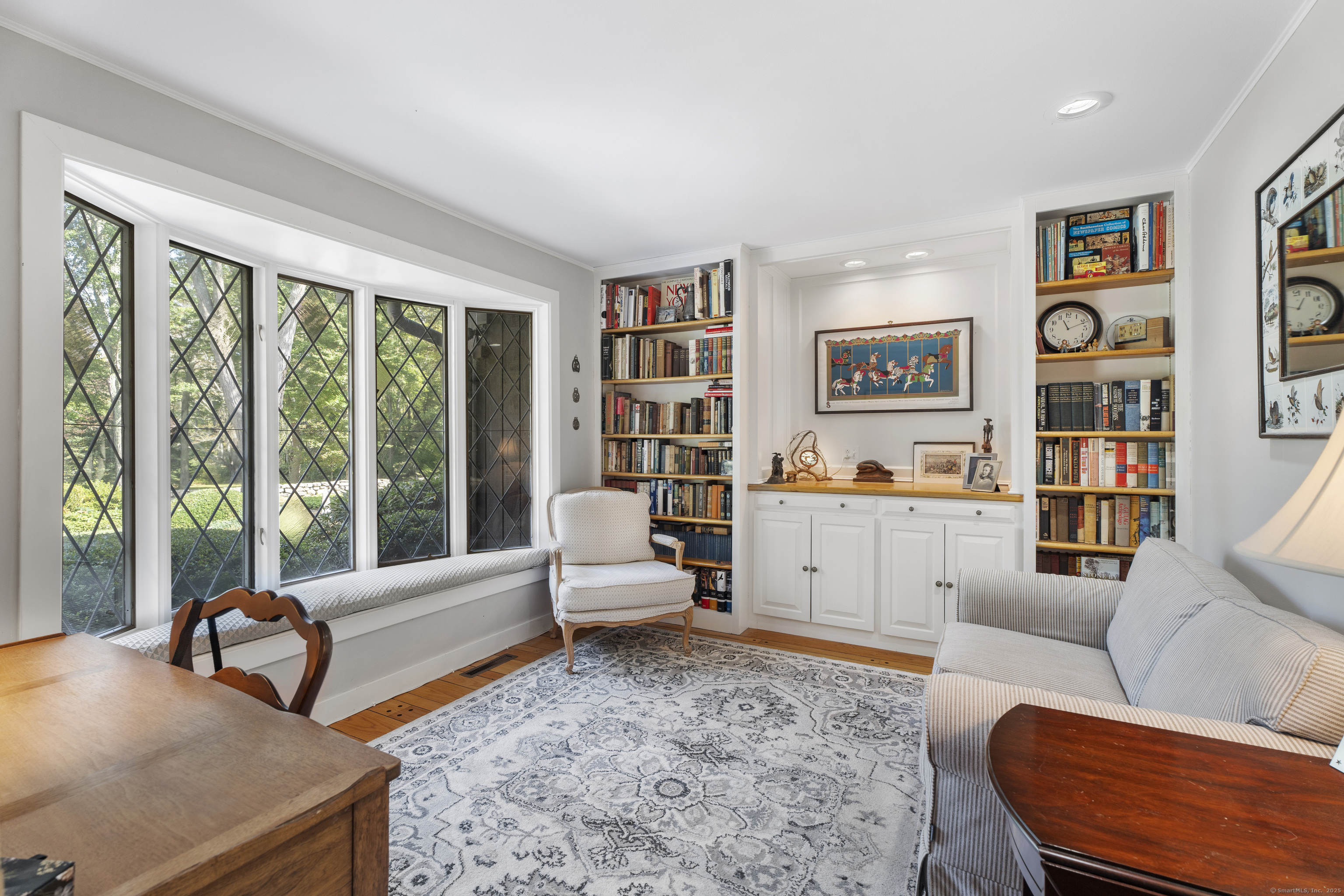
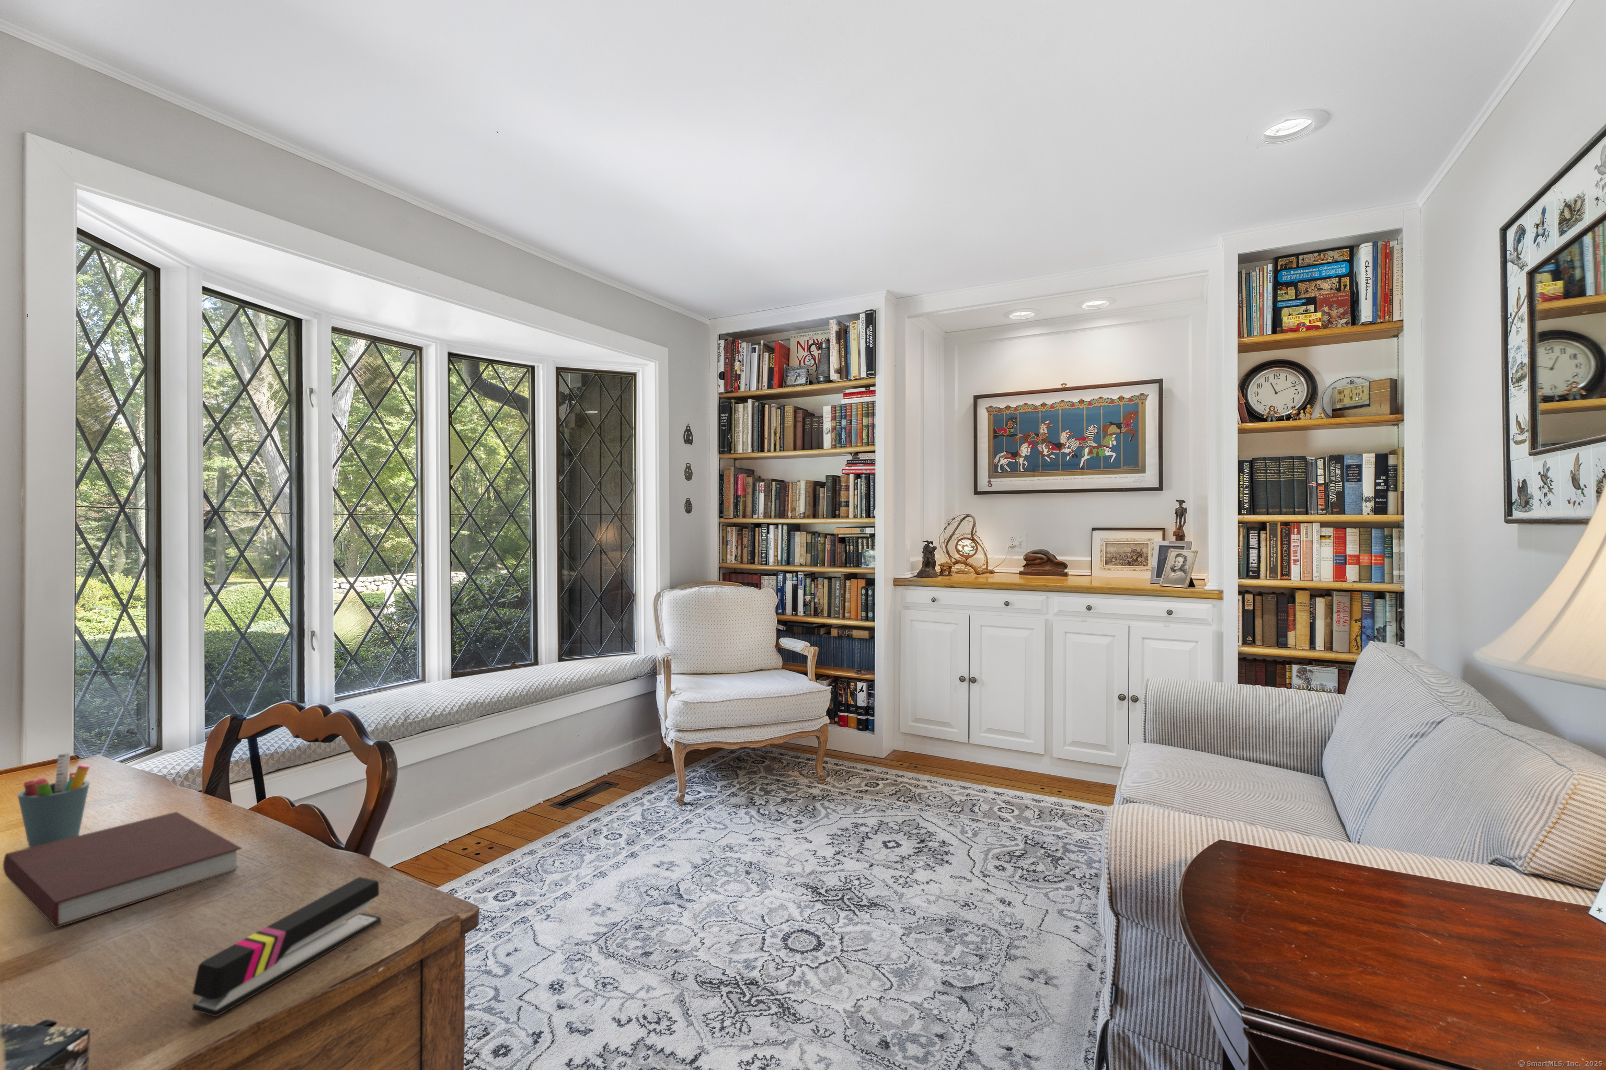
+ notebook [2,811,243,929]
+ pen holder [17,752,91,848]
+ stapler [192,877,381,1016]
